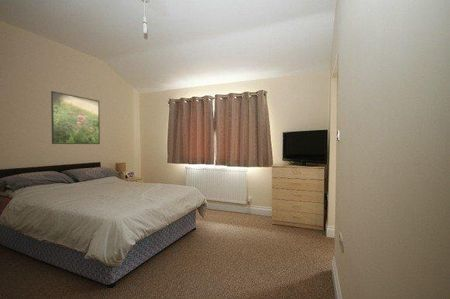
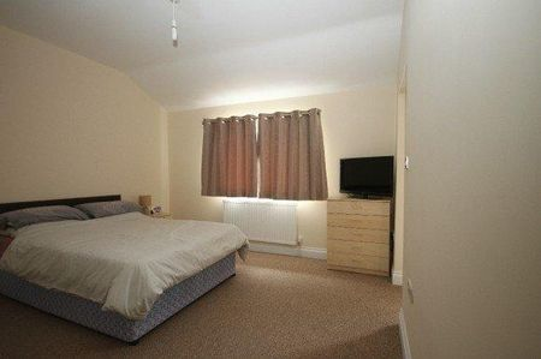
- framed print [50,90,101,145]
